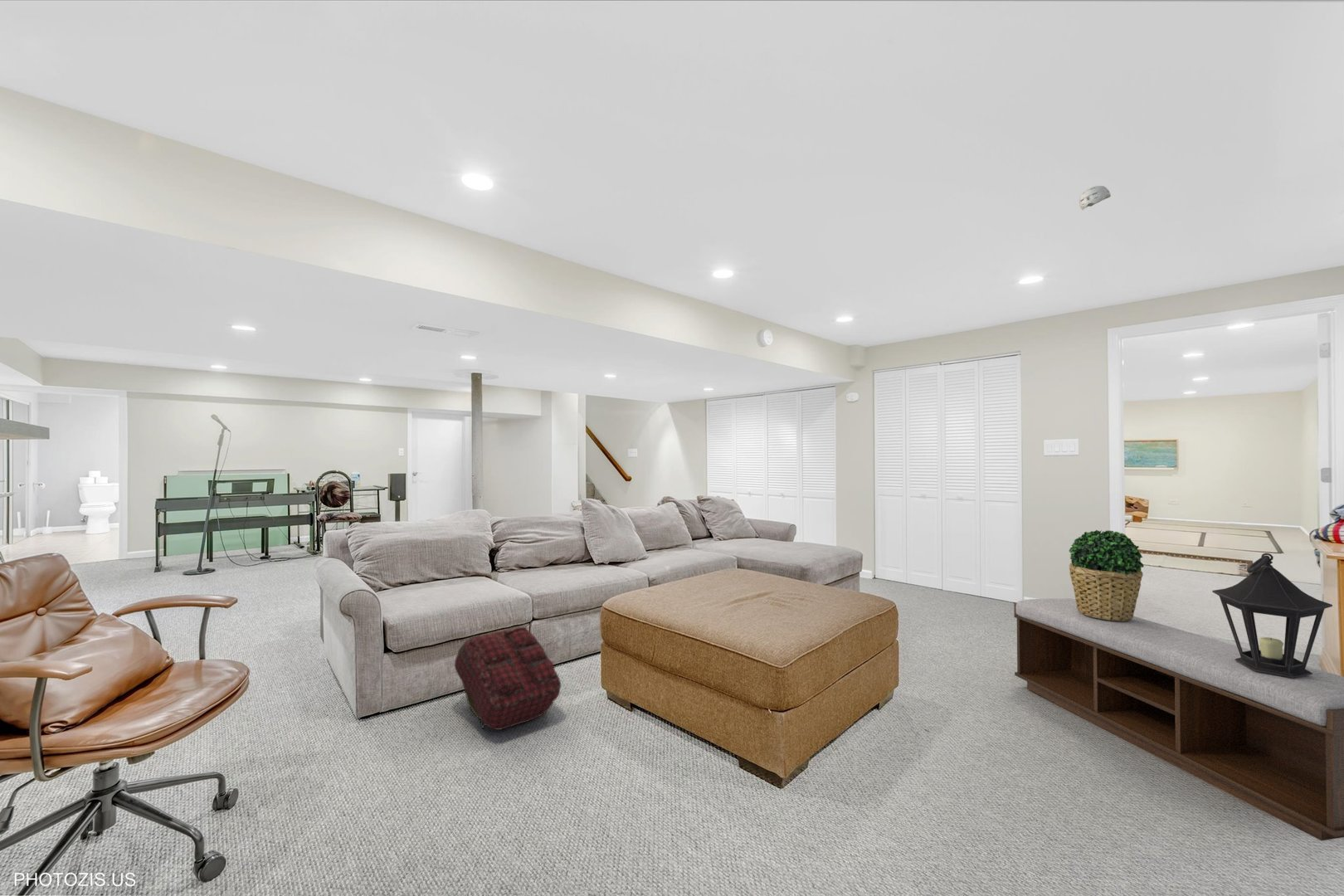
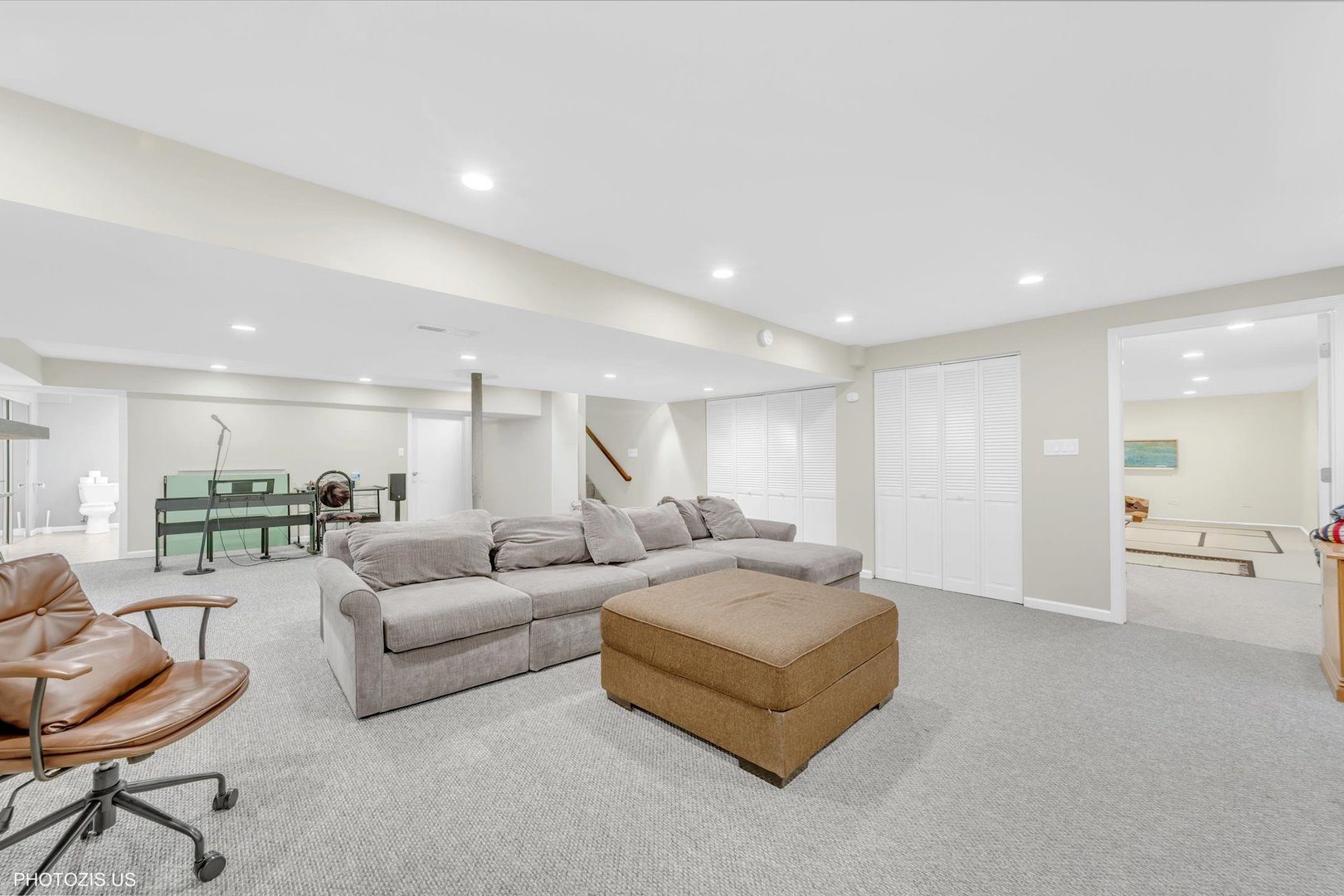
- smoke detector [1079,185,1112,211]
- potted plant [1069,529,1145,621]
- backpack [454,626,562,731]
- bench [1013,597,1344,841]
- lantern [1211,553,1333,678]
